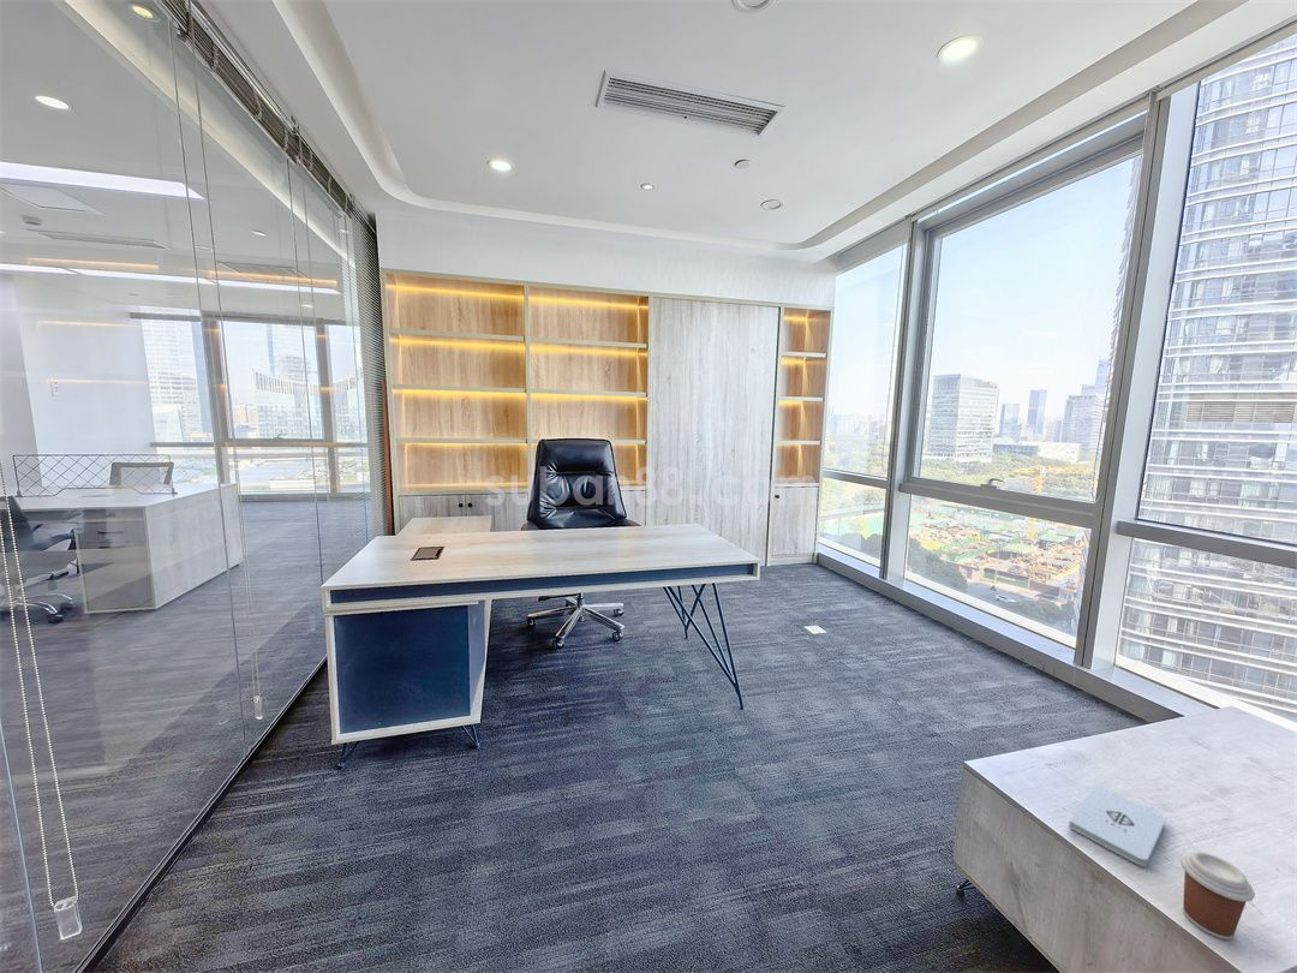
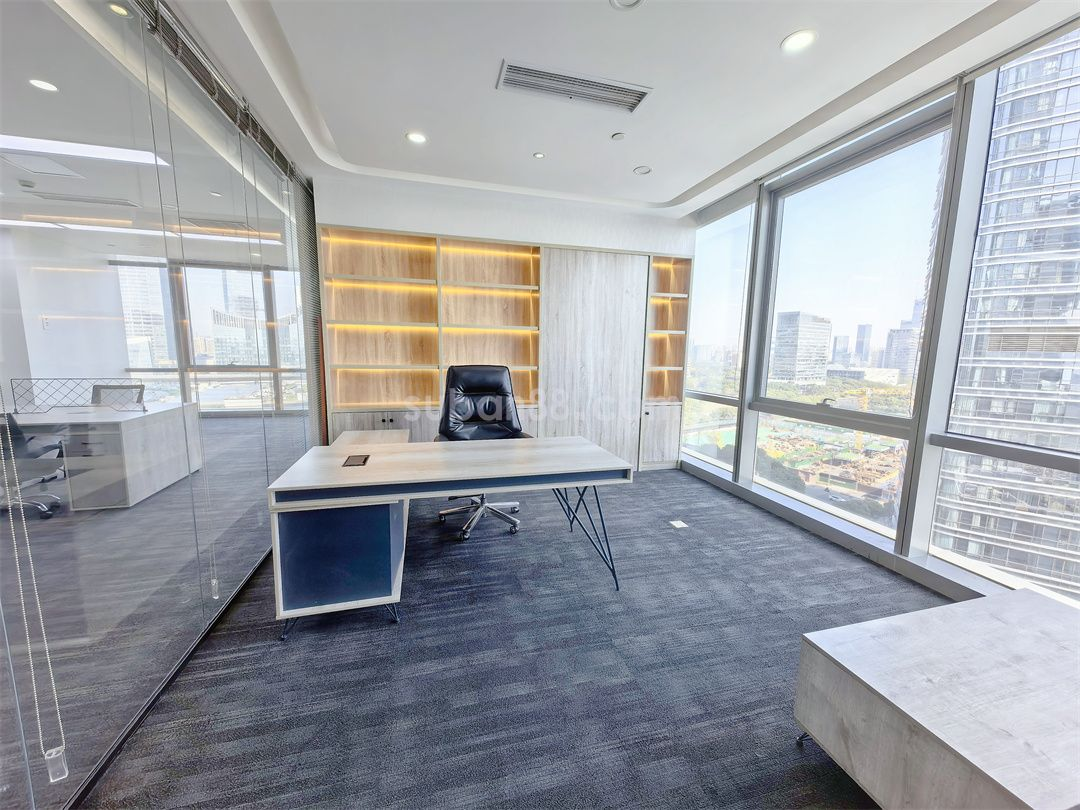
- coffee cup [1179,850,1256,941]
- notepad [1068,783,1166,867]
